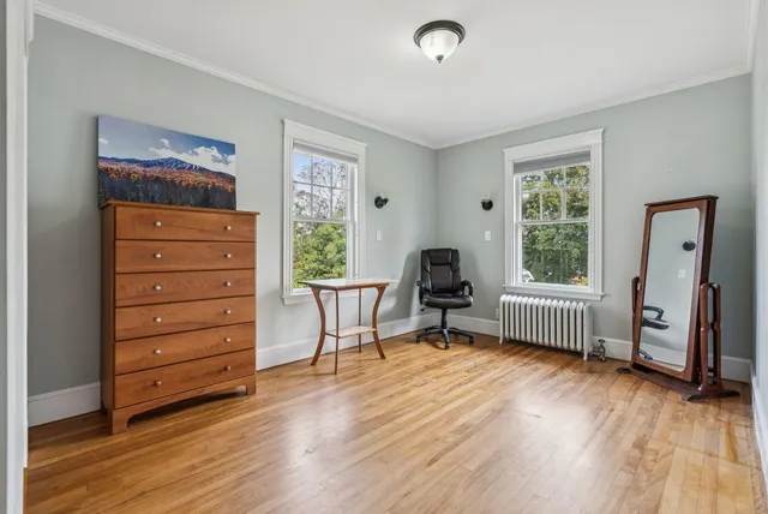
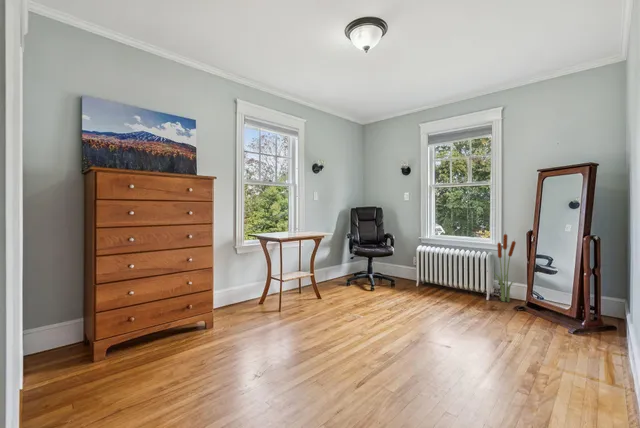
+ decorative plant [492,230,517,303]
